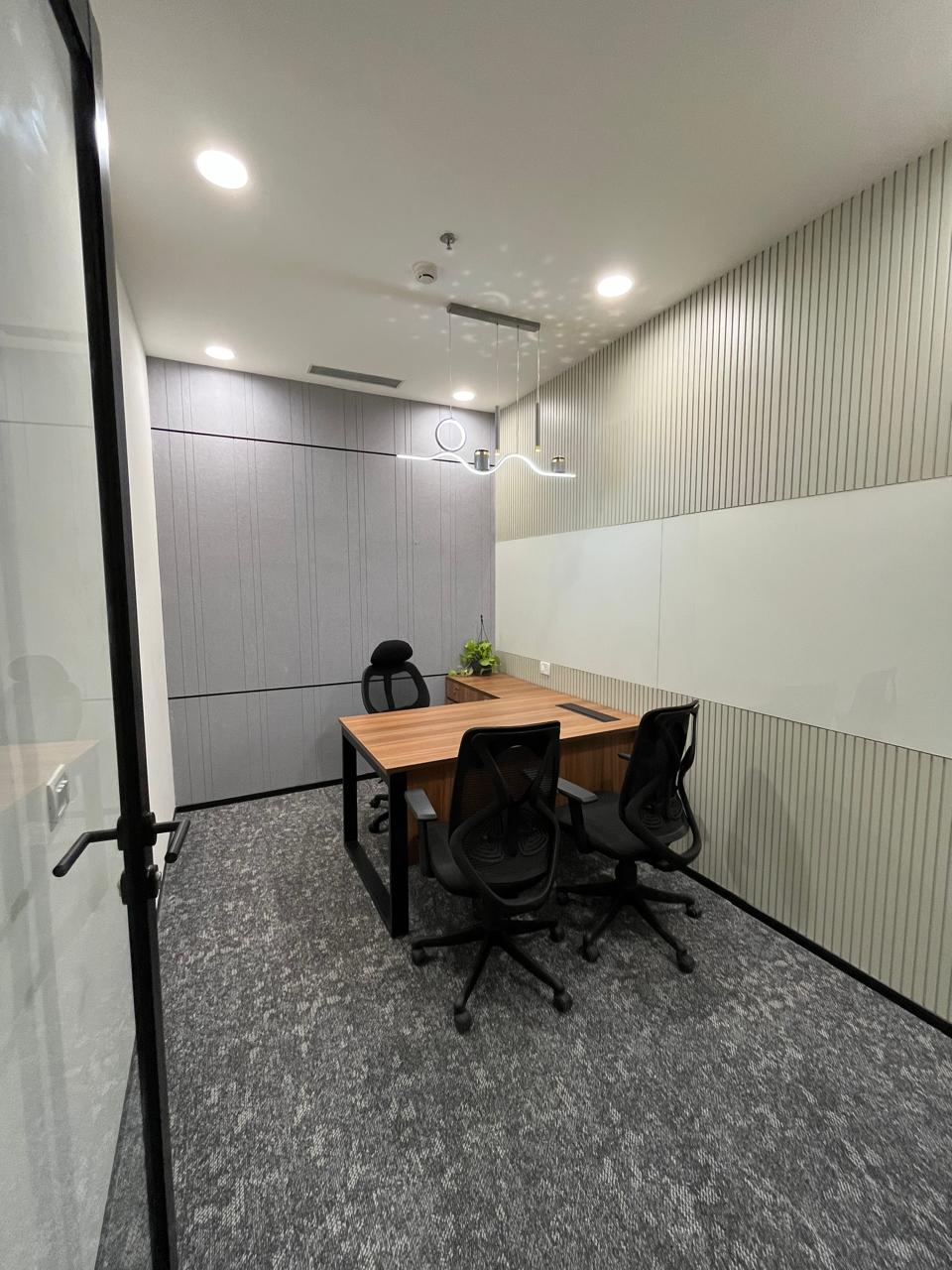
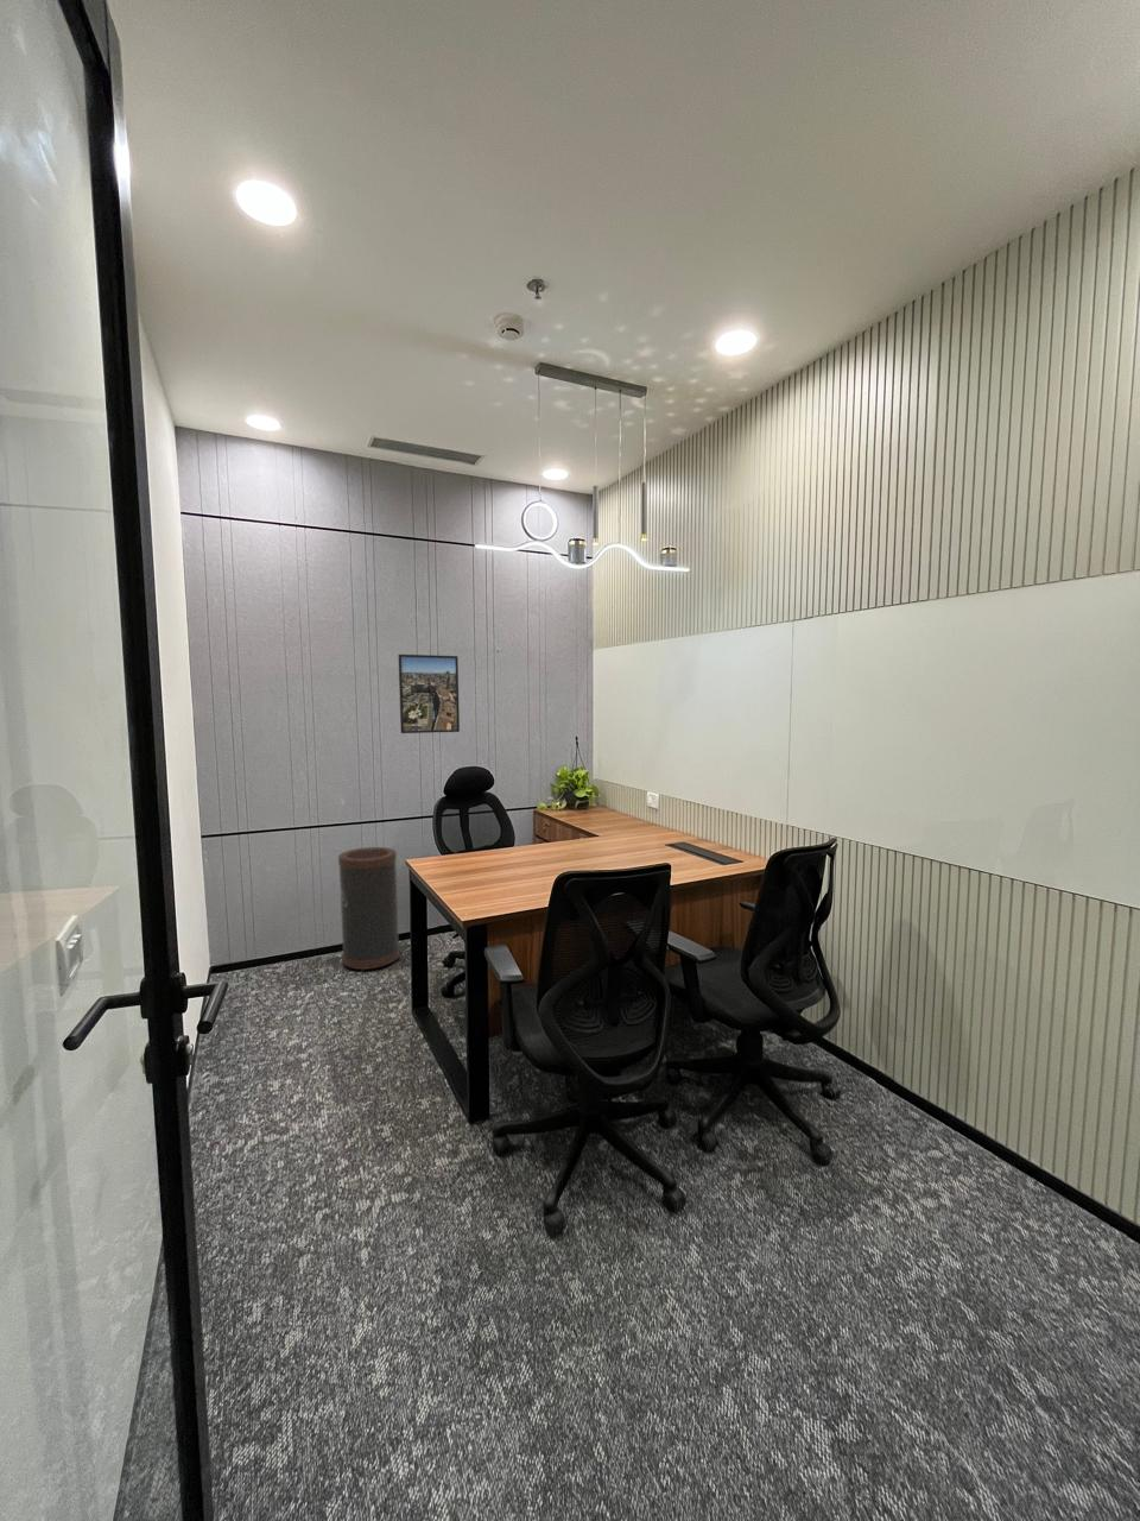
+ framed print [396,654,461,734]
+ trash can [338,846,400,972]
